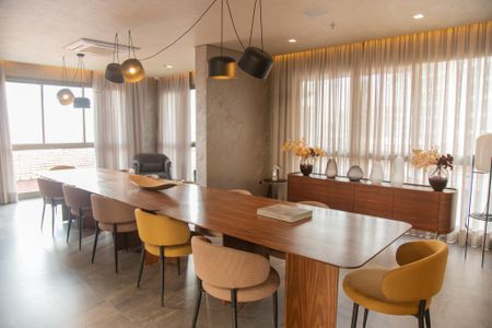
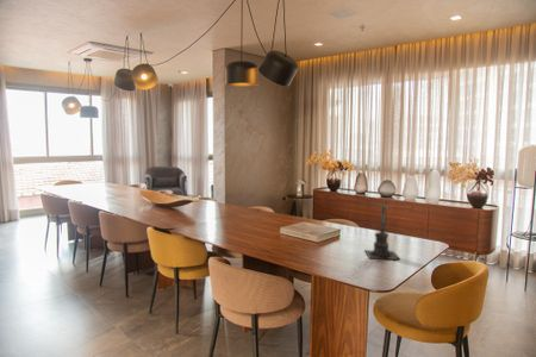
+ candle holder [363,202,401,261]
